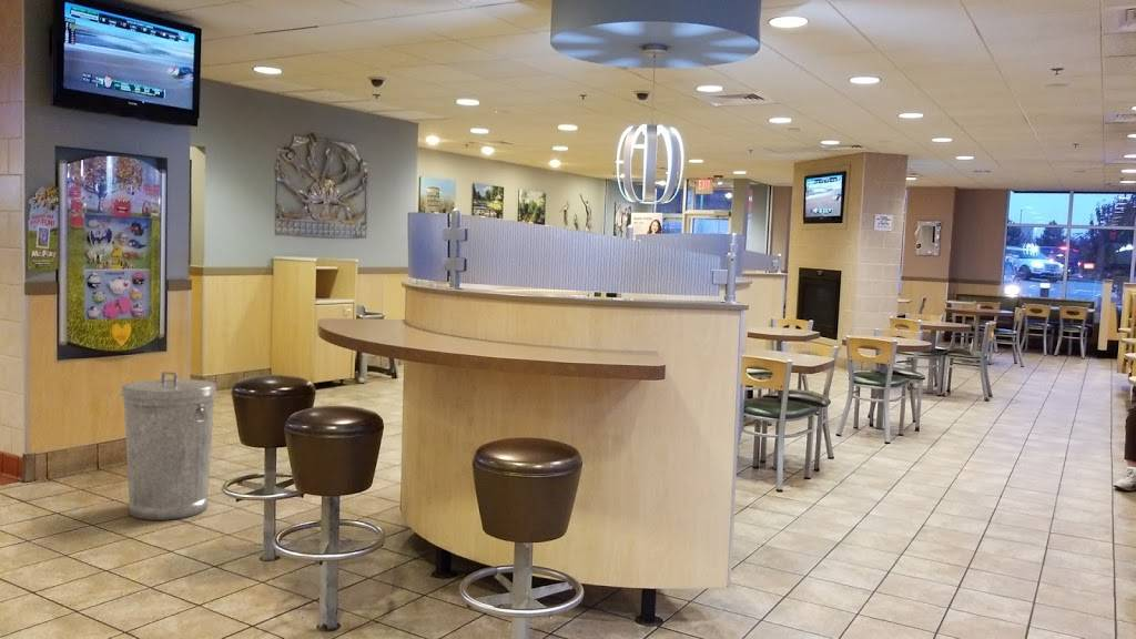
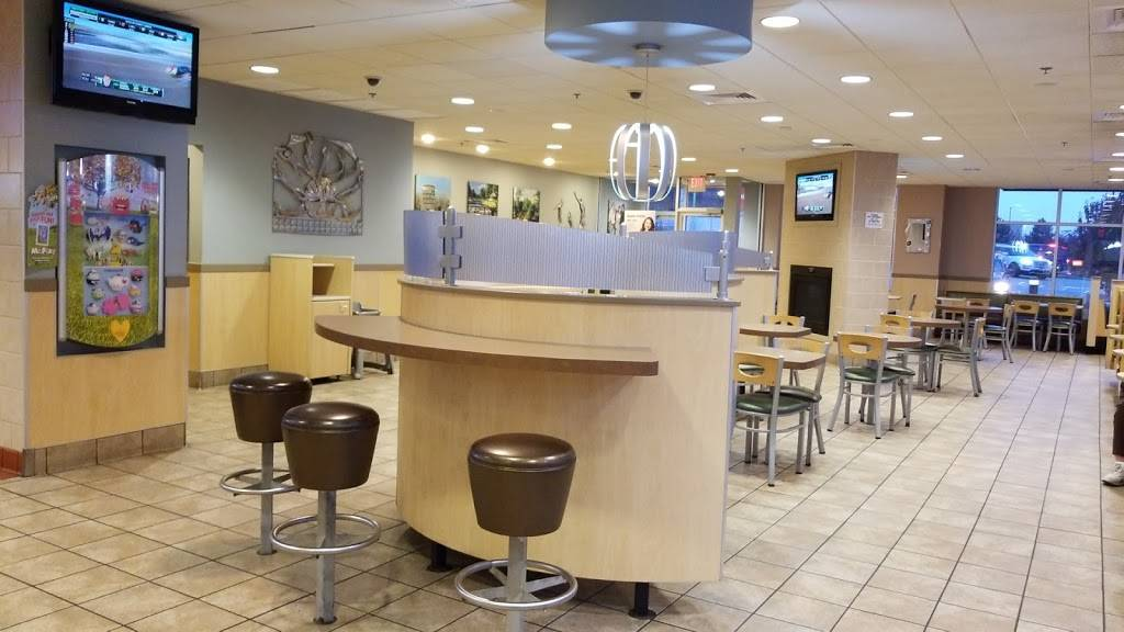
- trash can [120,371,219,521]
